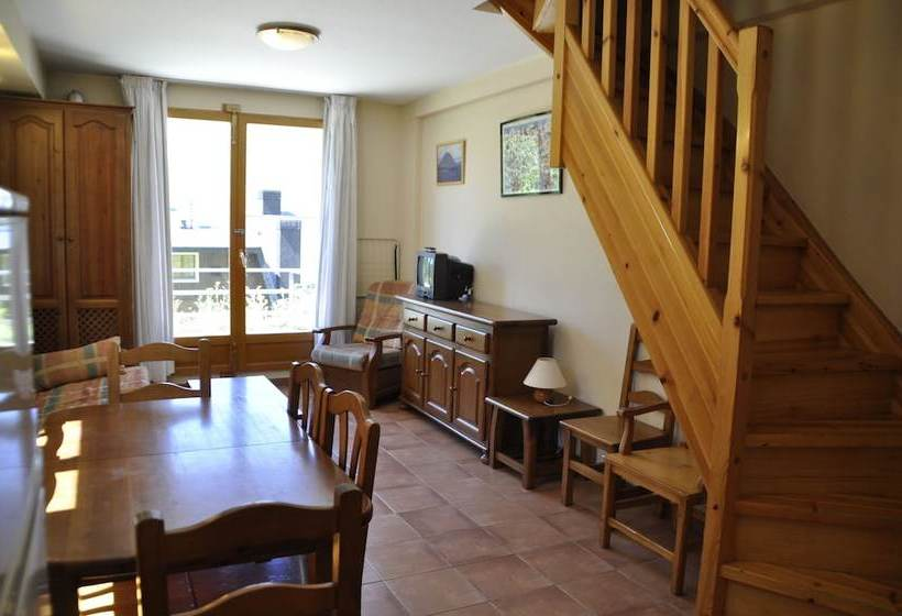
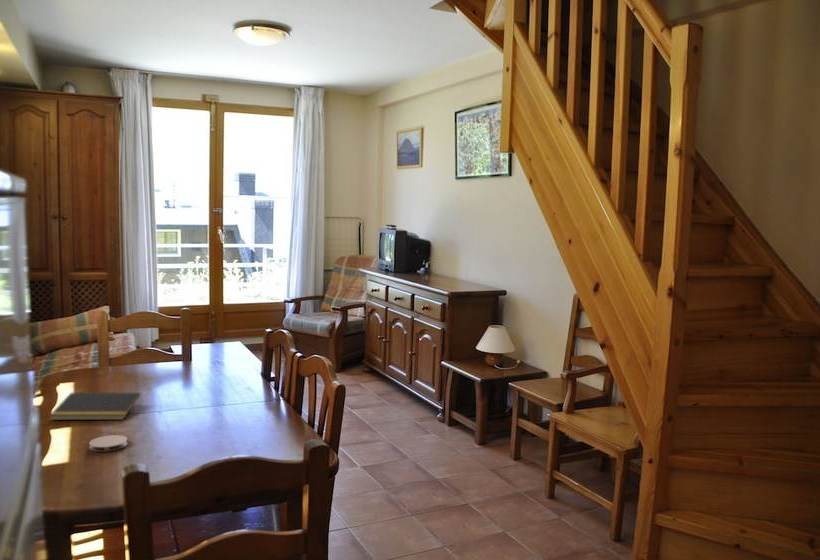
+ notepad [48,392,141,421]
+ coaster [88,434,128,453]
